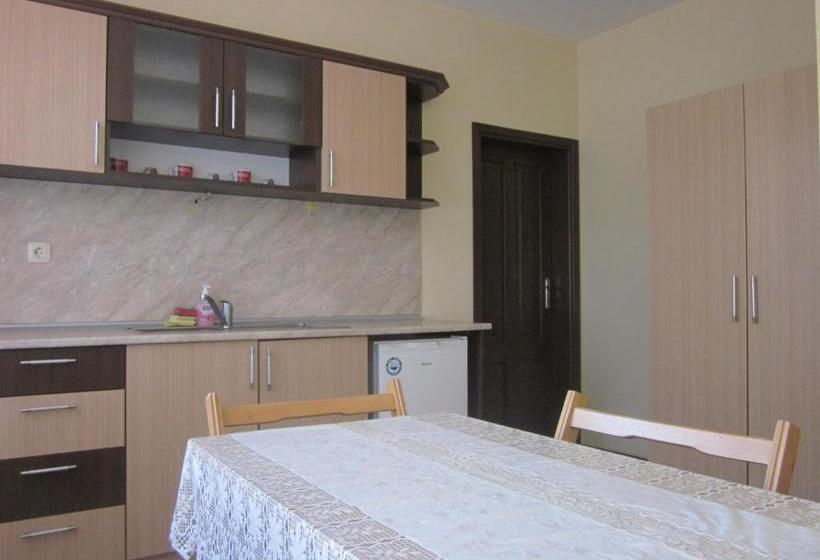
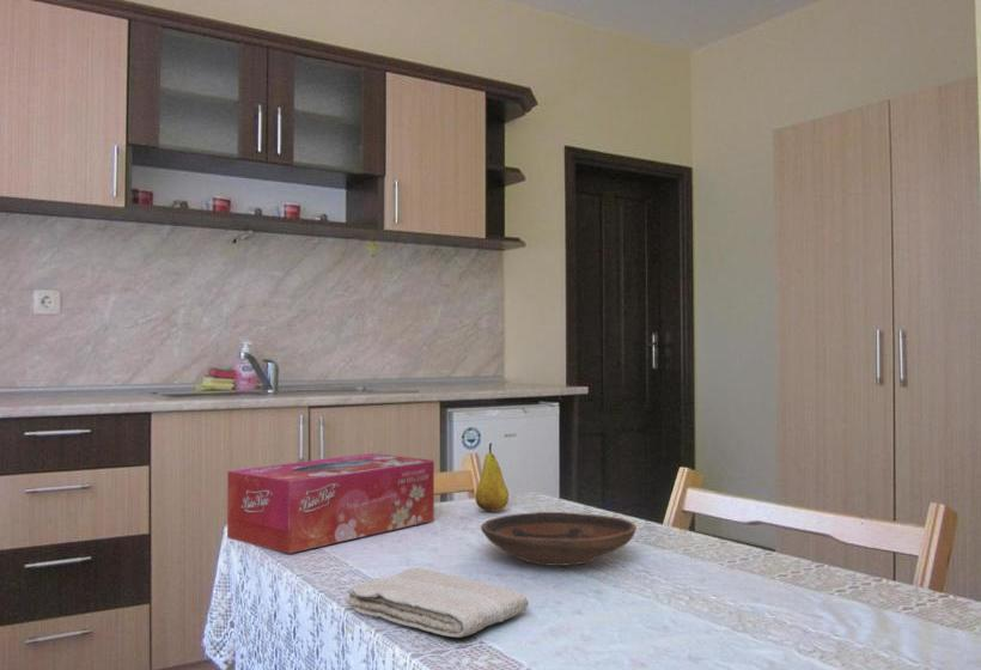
+ bowl [480,511,638,567]
+ fruit [474,441,510,512]
+ washcloth [345,566,529,639]
+ tissue box [226,452,435,554]
